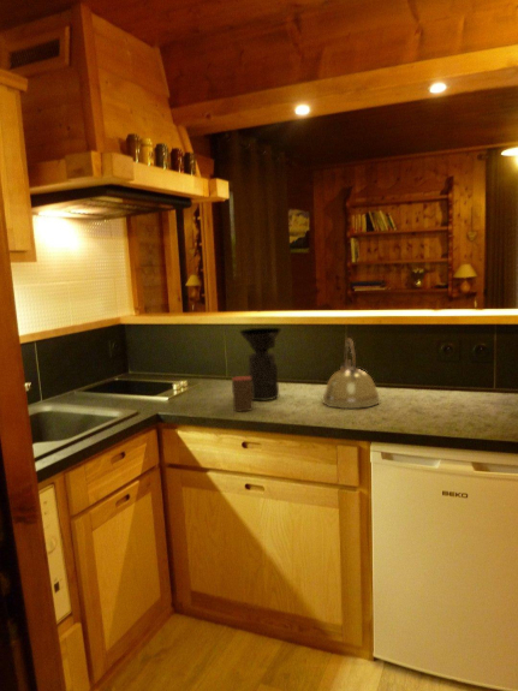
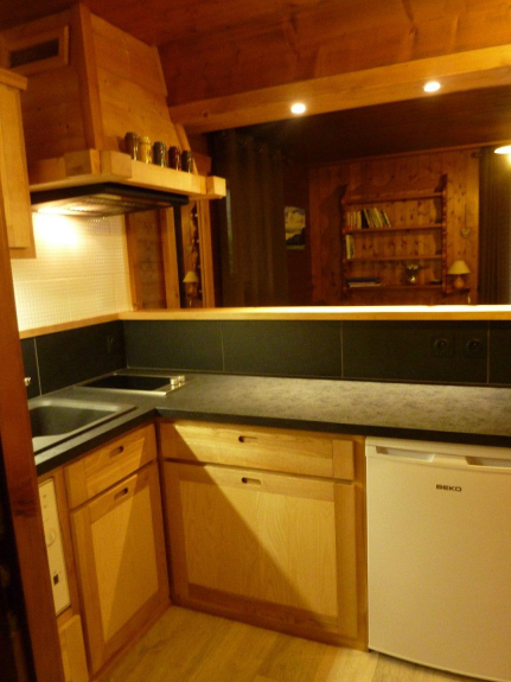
- coffee maker [239,327,282,401]
- cup [231,375,255,412]
- kettle [322,336,381,410]
